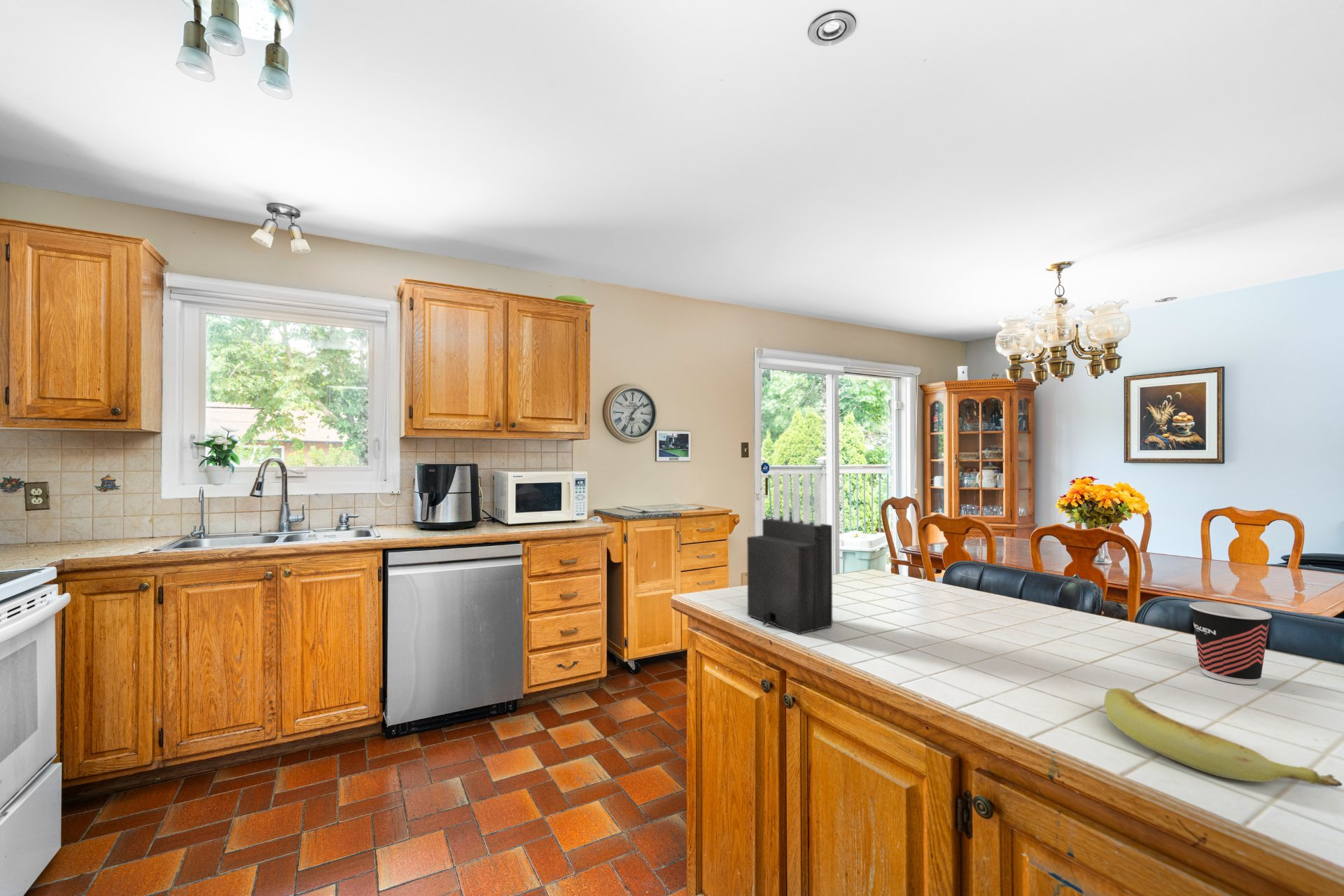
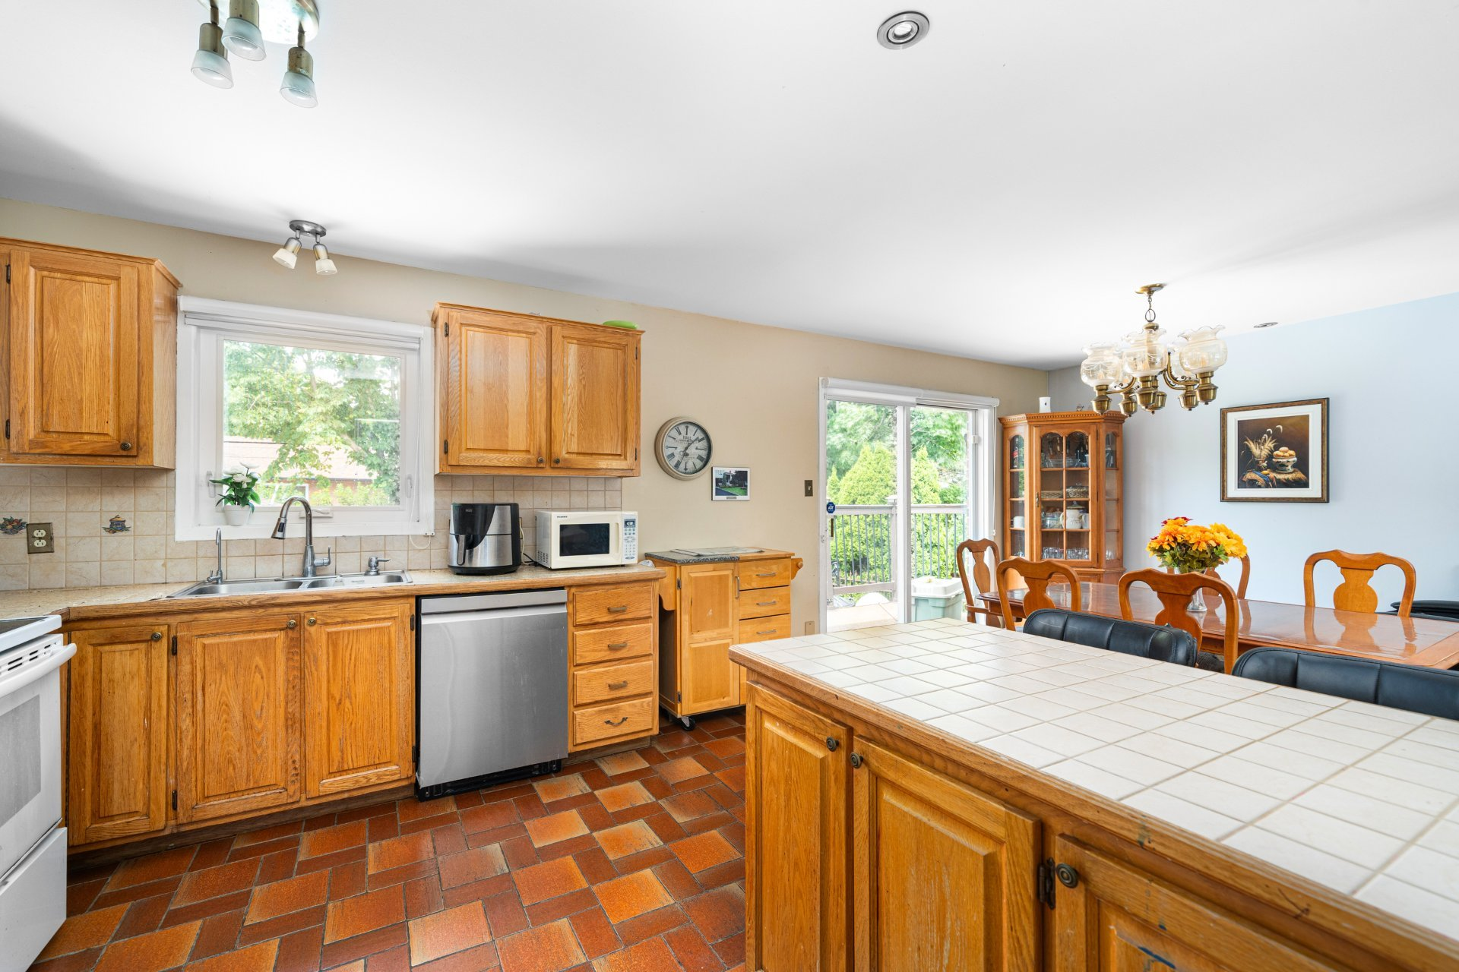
- banana [1104,687,1343,787]
- knife block [746,471,833,636]
- cup [1189,601,1273,685]
